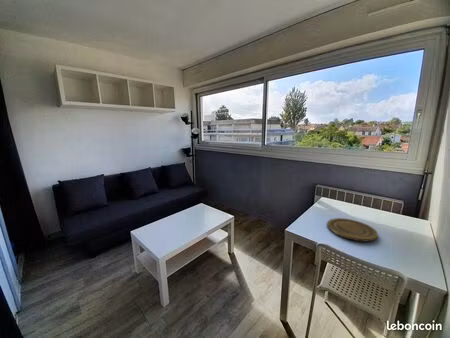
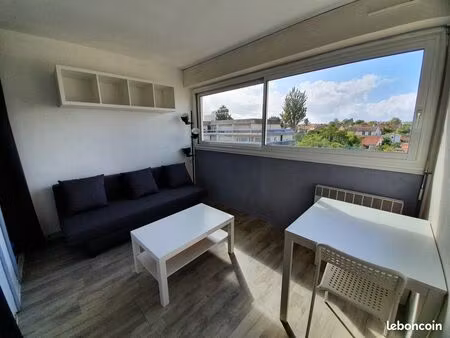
- plate [326,217,379,243]
